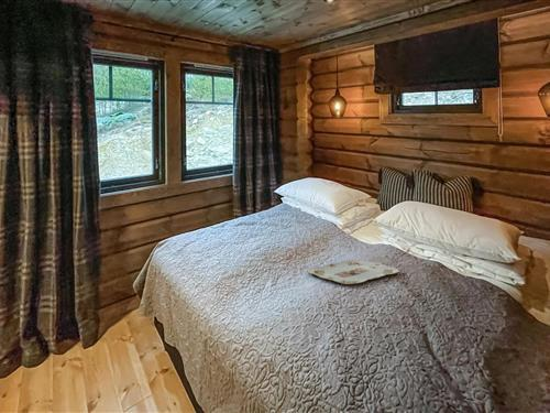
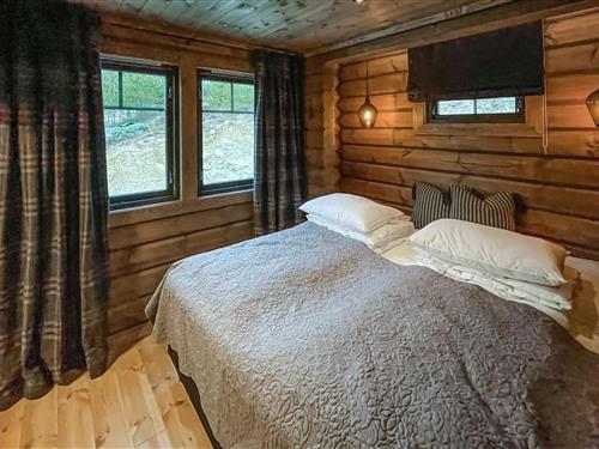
- serving tray [307,259,400,285]
